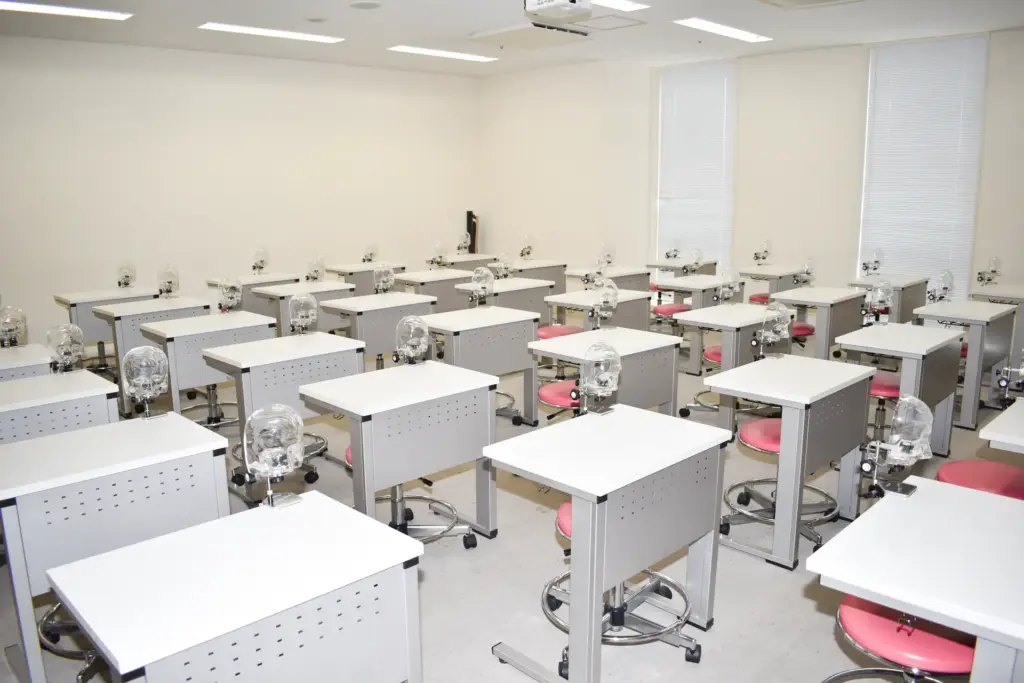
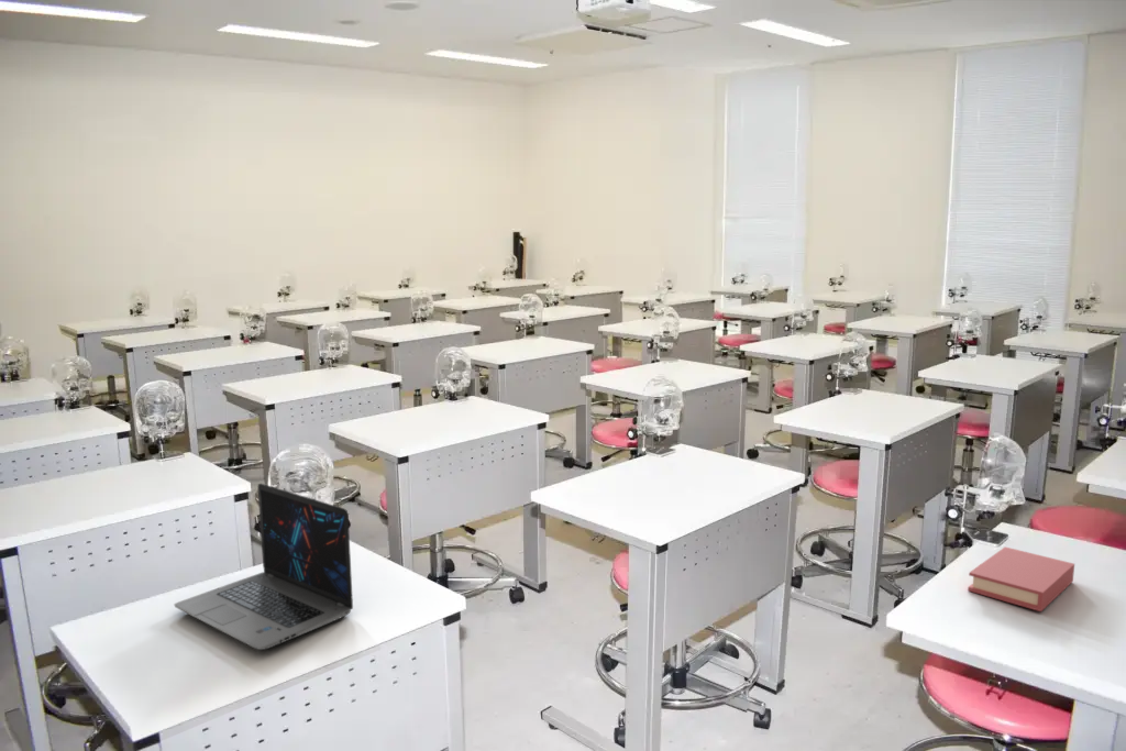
+ laptop [173,483,354,651]
+ book [967,545,1075,612]
